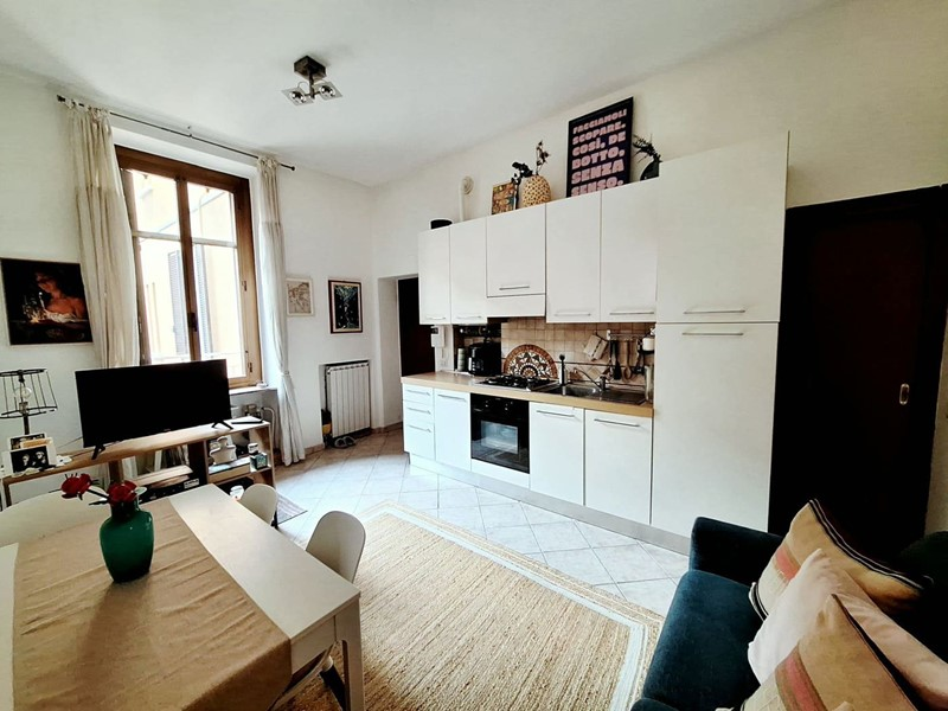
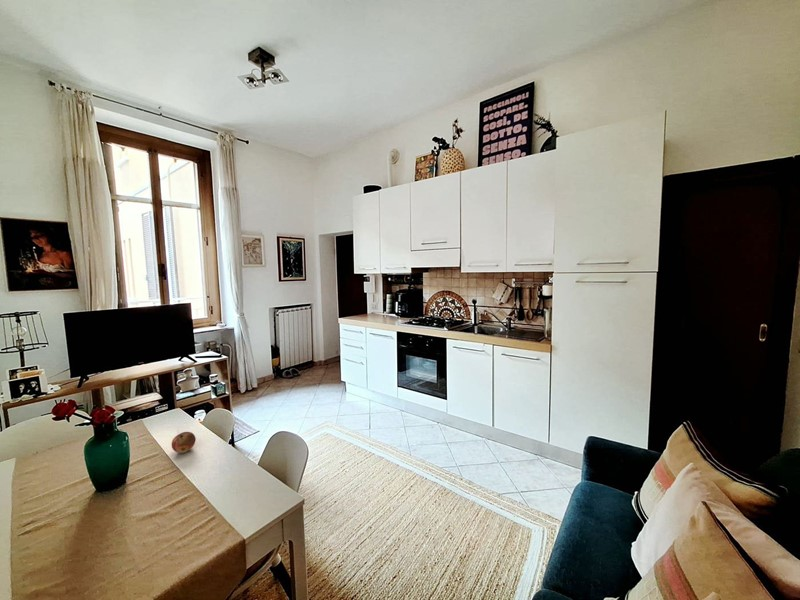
+ fruit [171,431,197,454]
